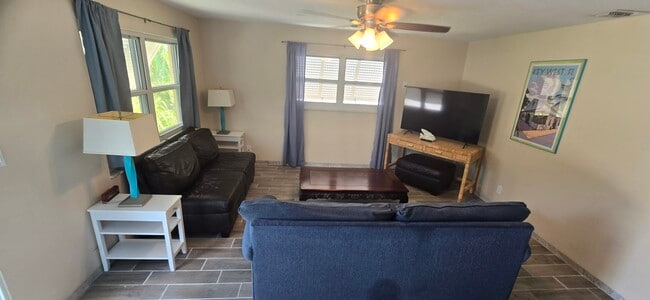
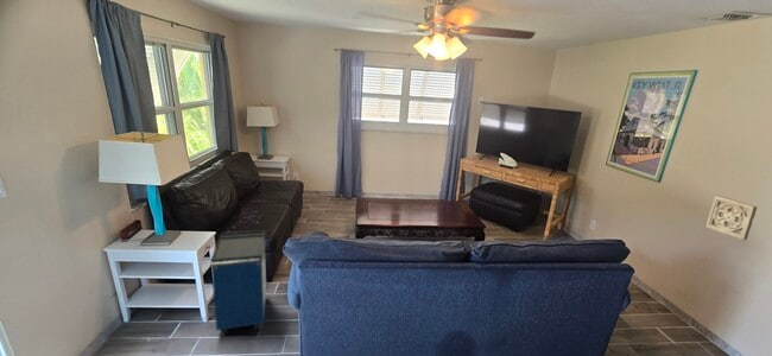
+ wall ornament [705,195,758,241]
+ cabinet [209,229,267,338]
